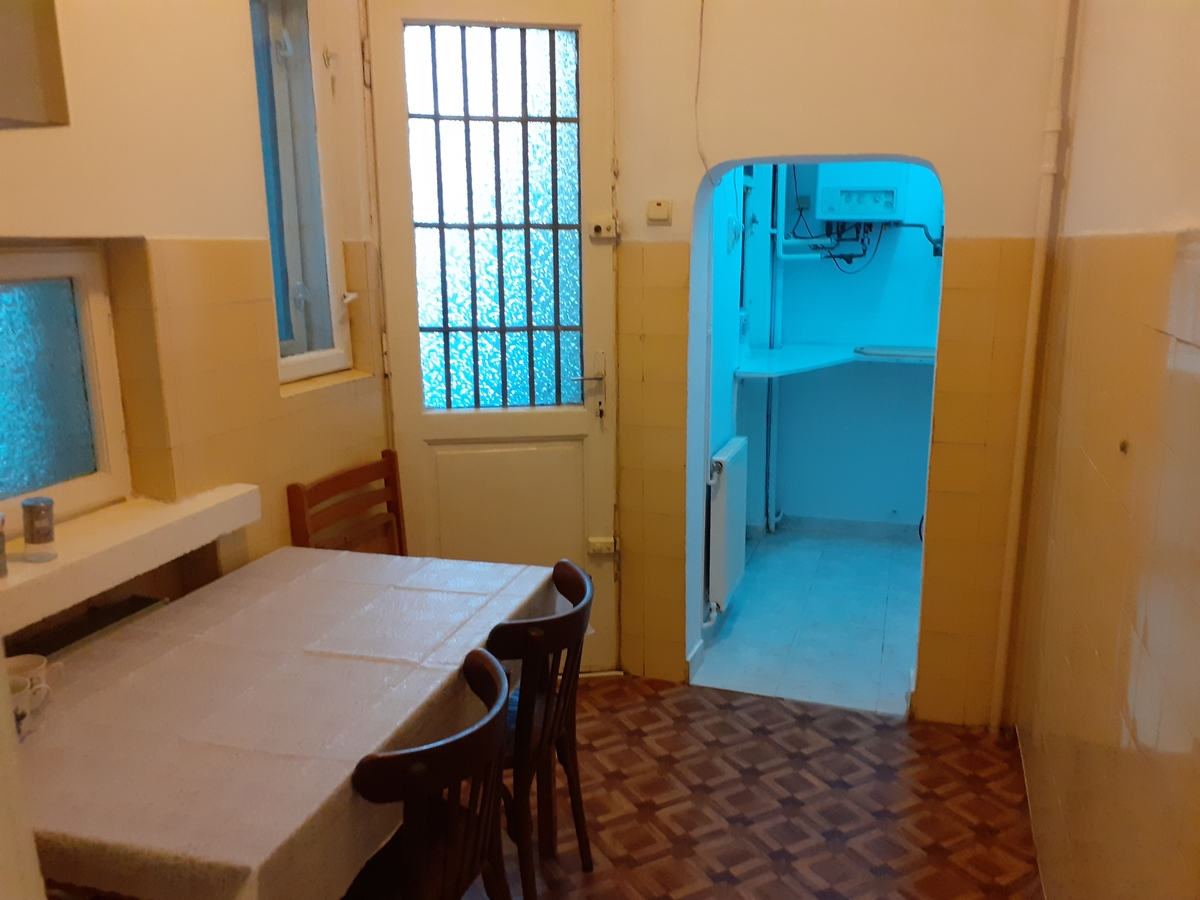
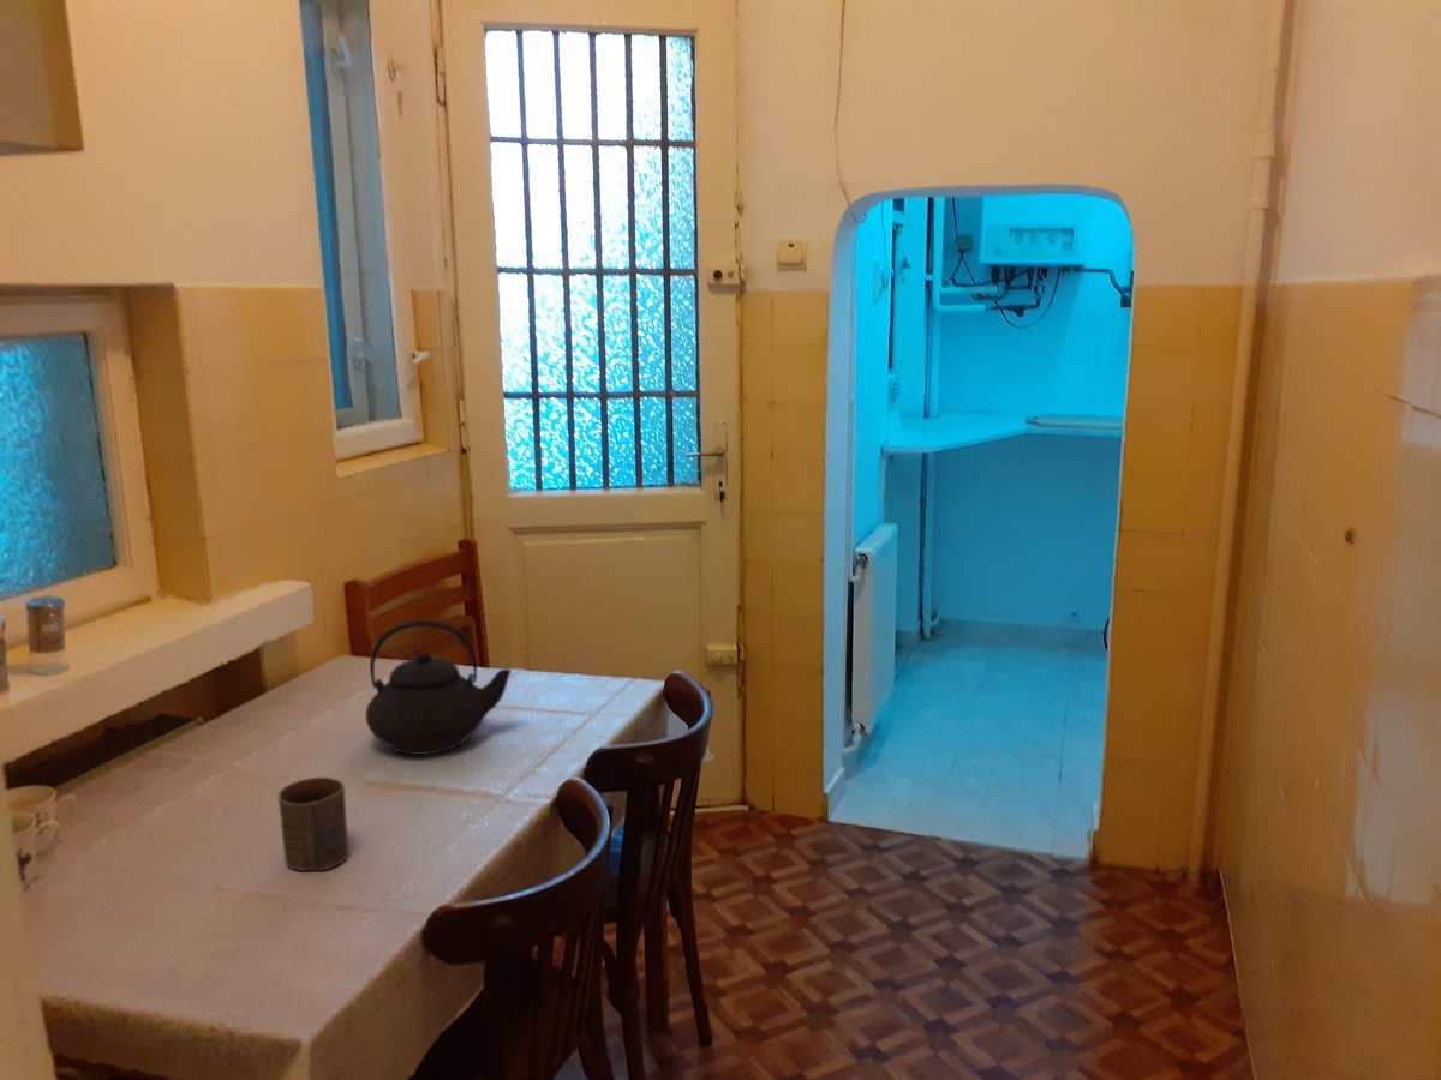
+ cup [277,776,349,872]
+ teapot [364,619,512,756]
